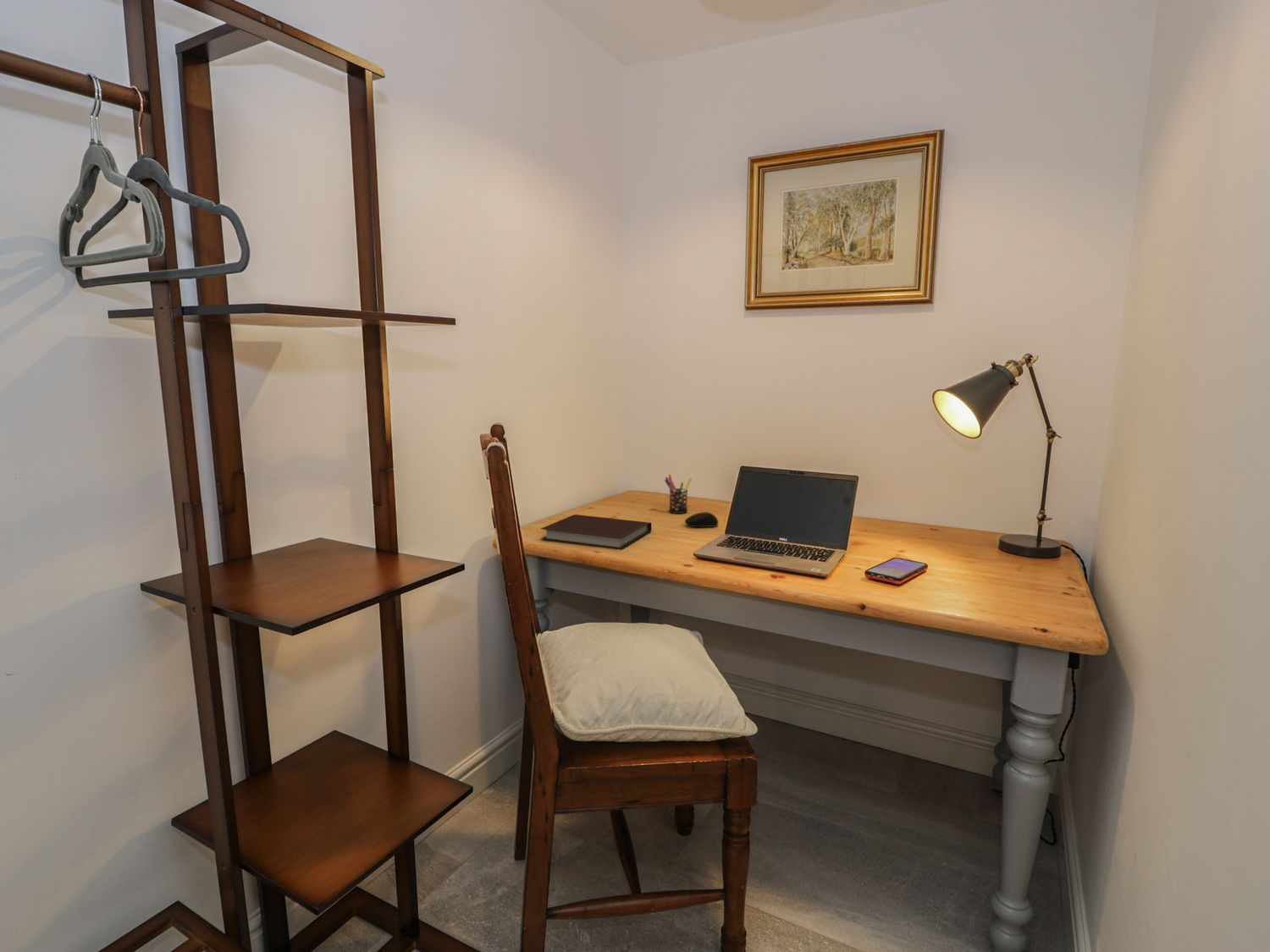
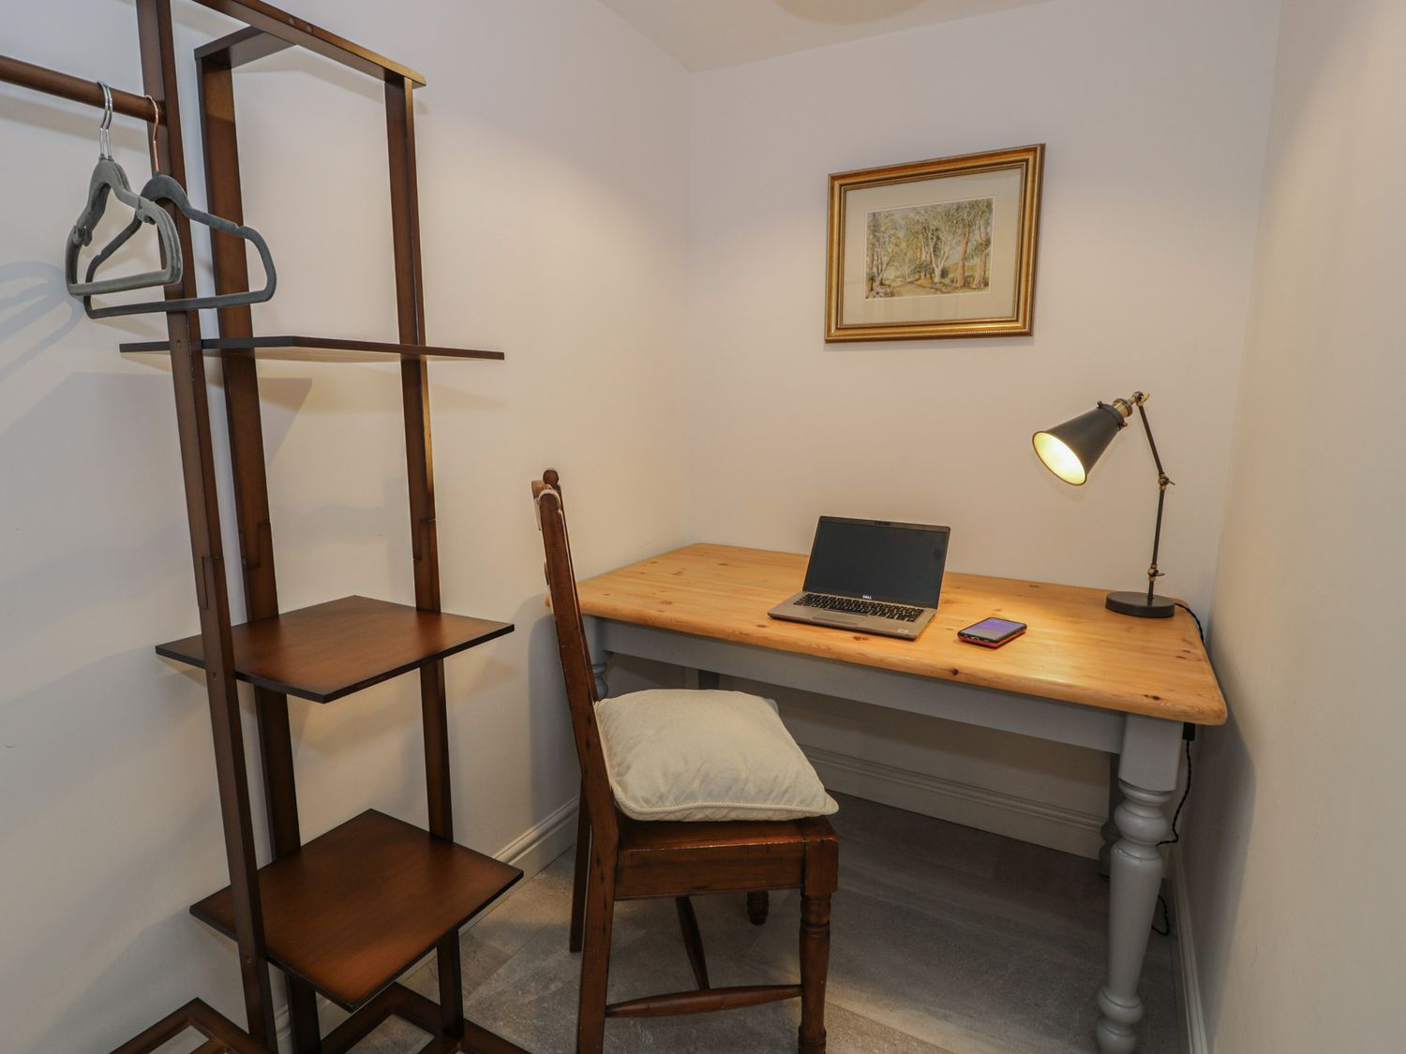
- computer mouse [684,511,719,528]
- notebook [540,514,652,550]
- pen holder [664,474,693,515]
